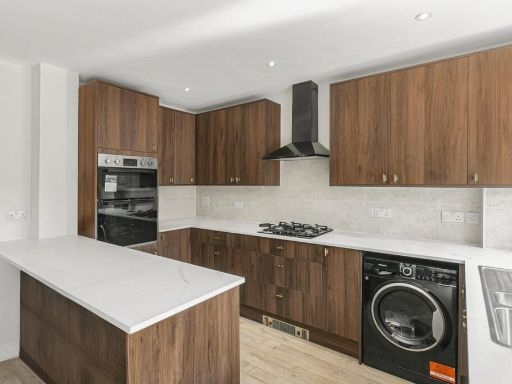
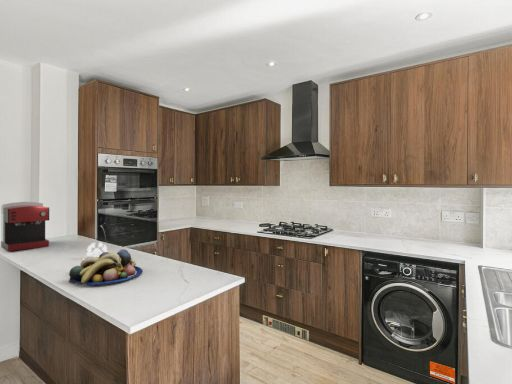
+ fruit bowl [67,248,144,287]
+ coffee maker [0,201,50,252]
+ flower [82,241,109,260]
